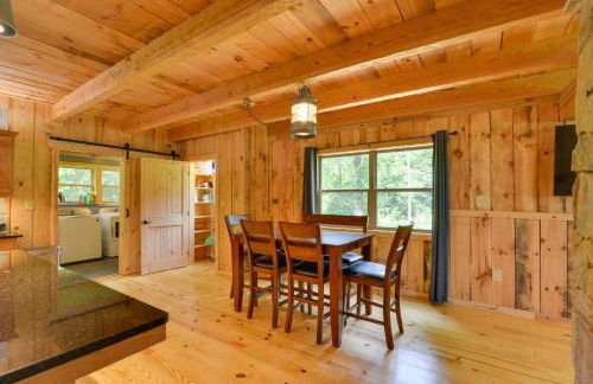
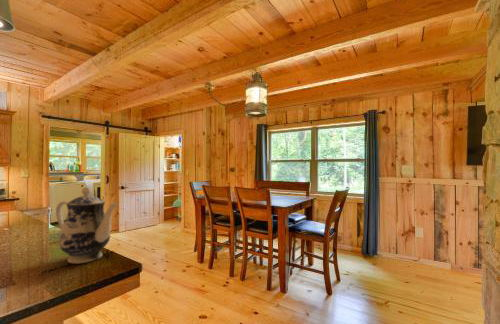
+ teapot [55,186,119,264]
